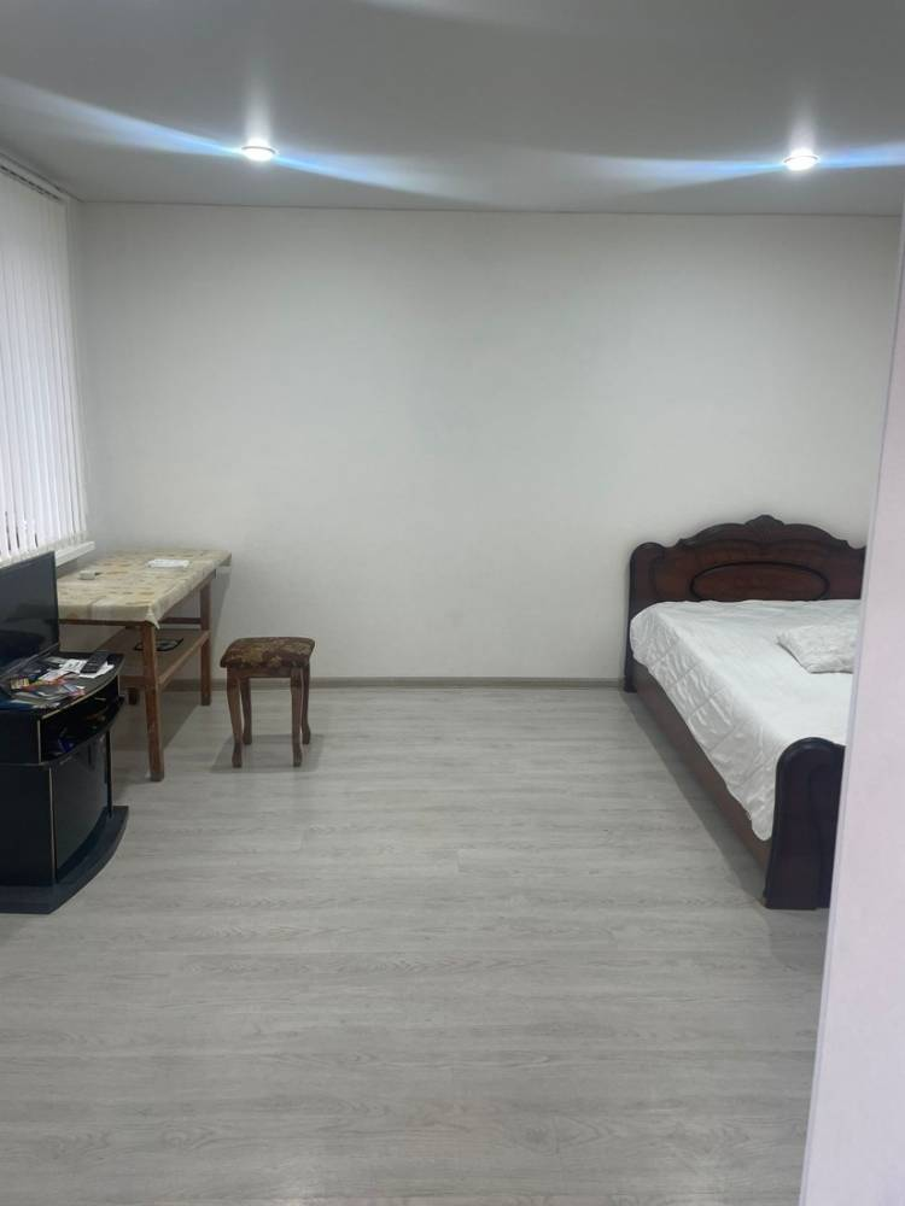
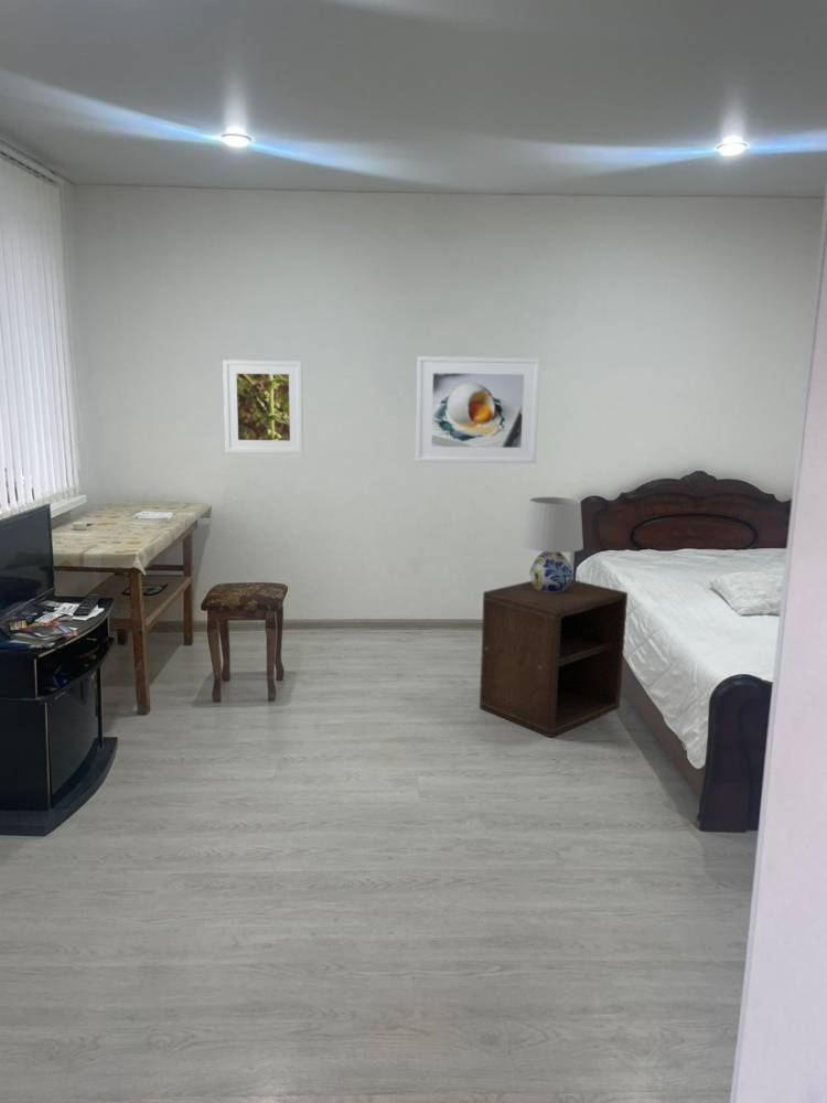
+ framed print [415,355,541,464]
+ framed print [222,358,304,454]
+ nightstand [479,579,629,738]
+ table lamp [522,496,584,591]
